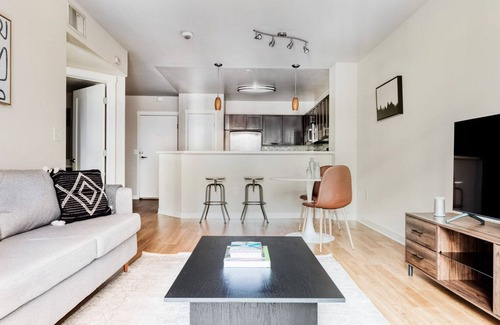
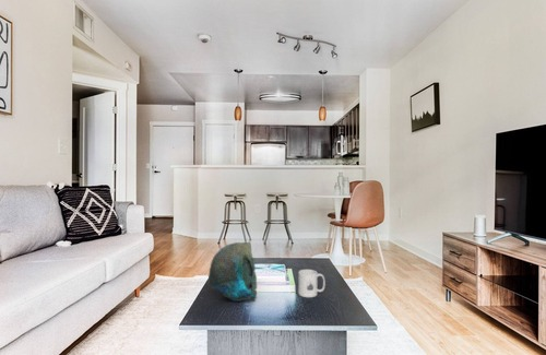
+ decorative bowl [207,241,258,303]
+ mug [297,269,327,298]
